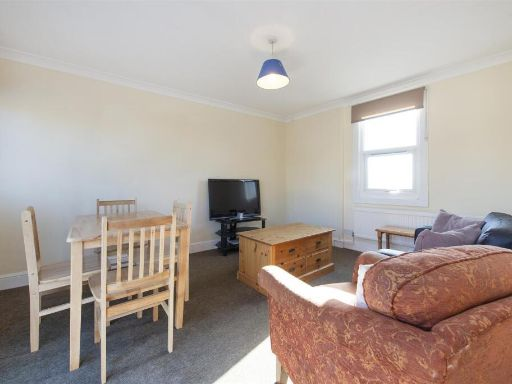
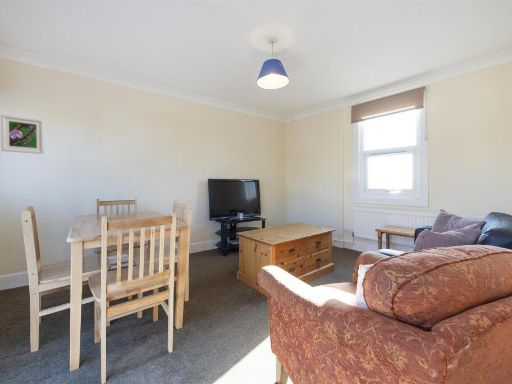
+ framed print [0,113,45,155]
